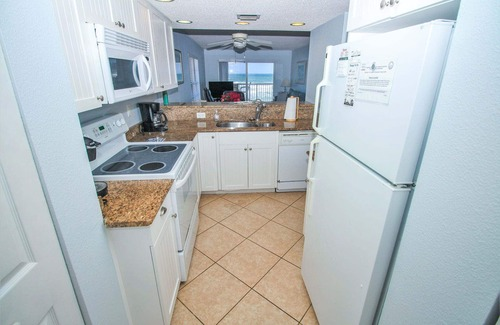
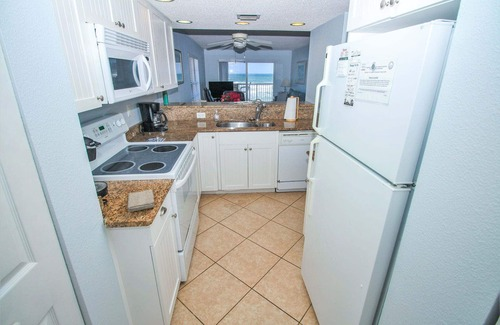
+ washcloth [127,189,155,213]
